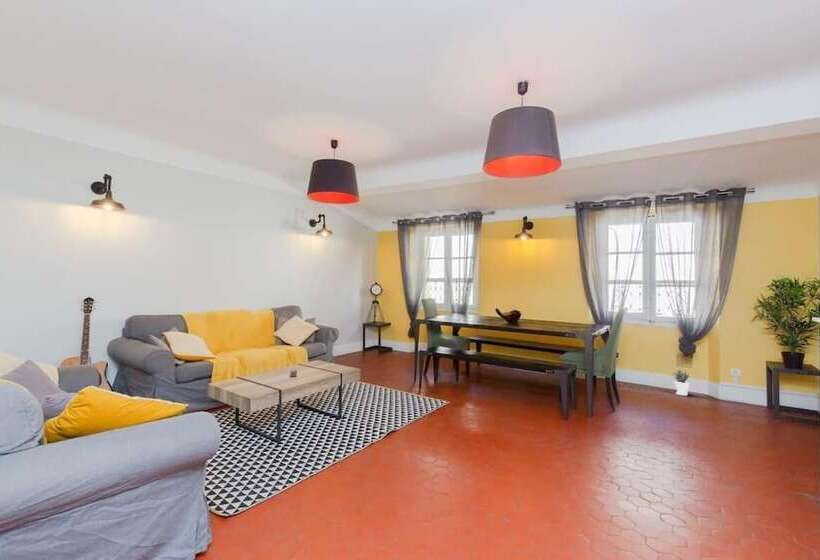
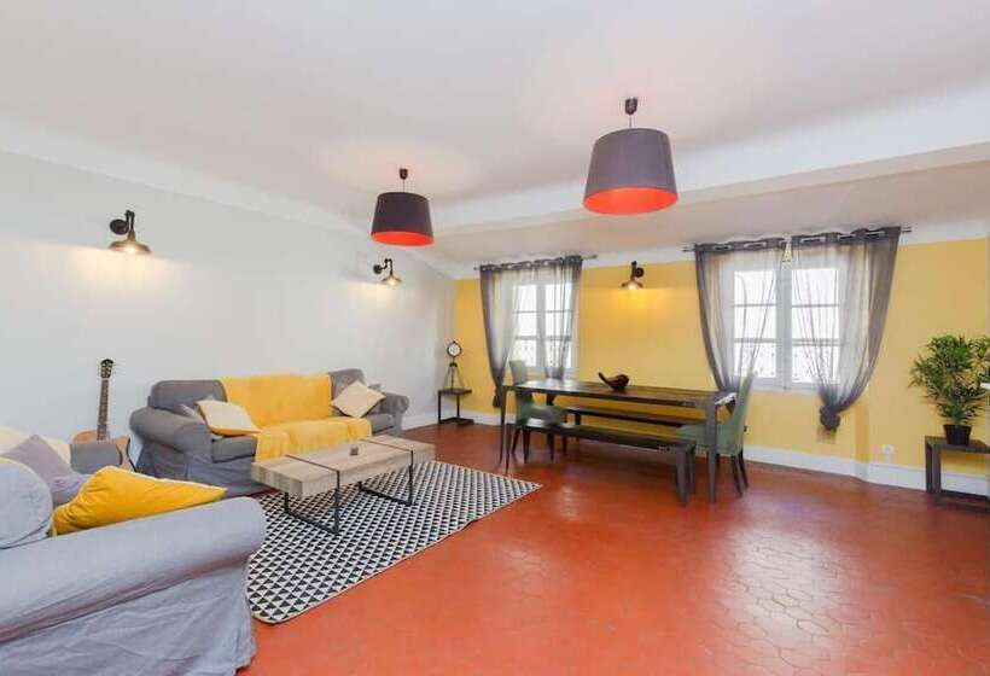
- potted plant [669,367,692,396]
